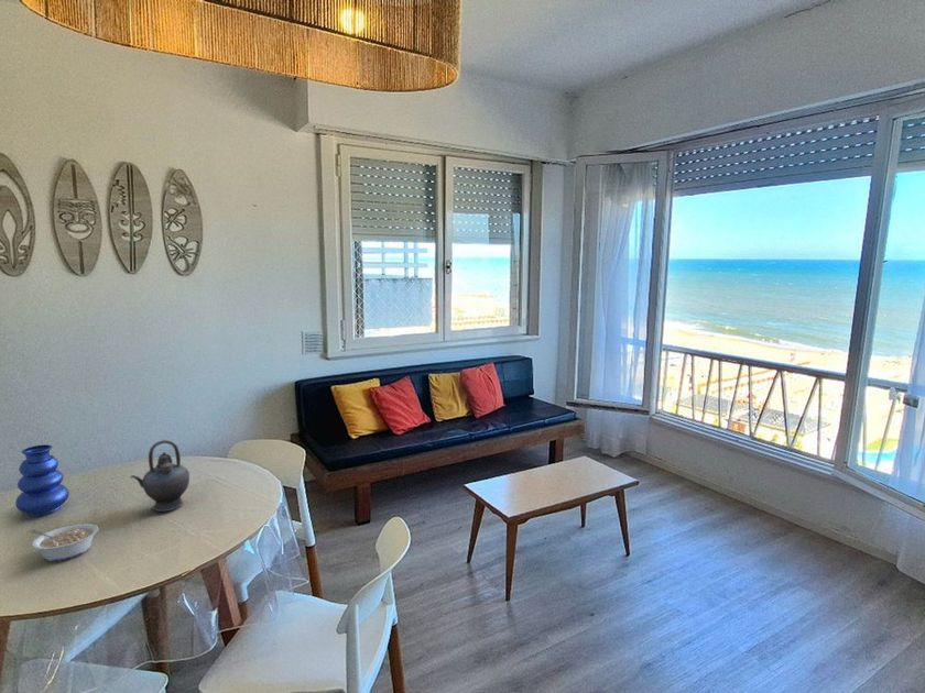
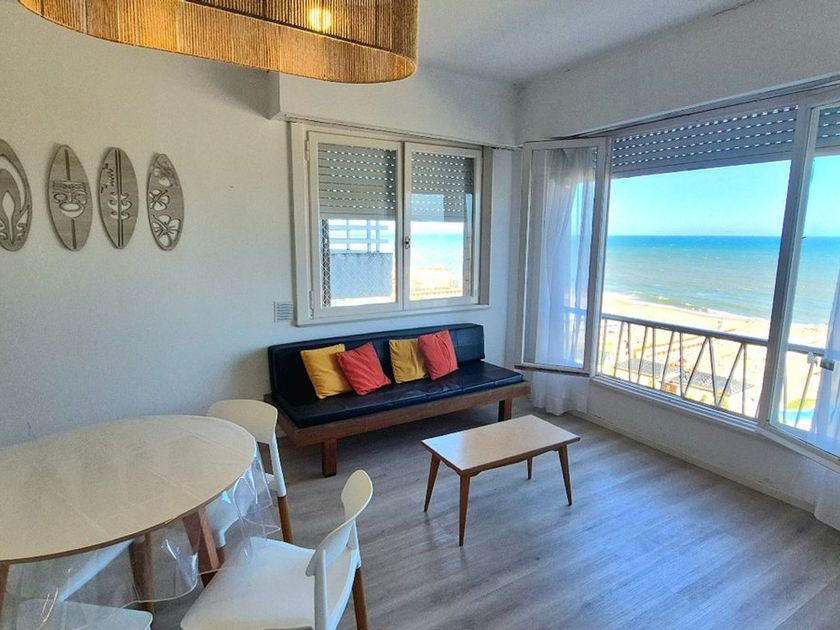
- legume [29,522,99,562]
- vase [14,443,70,517]
- teapot [130,439,191,513]
